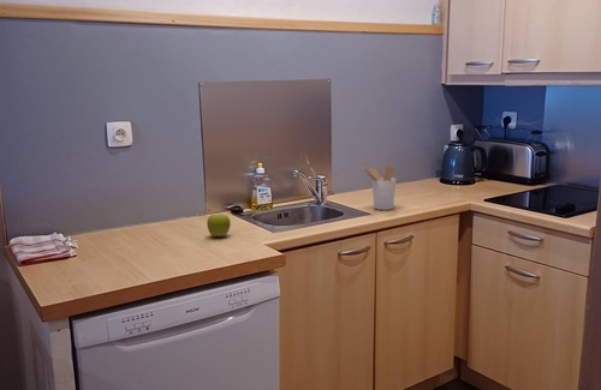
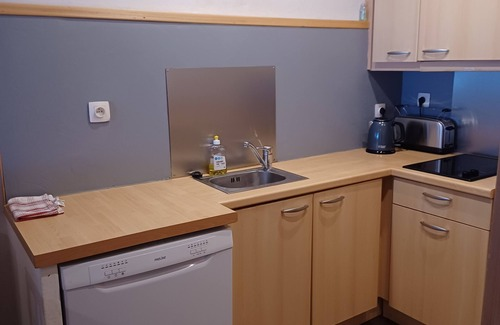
- utensil holder [361,164,397,211]
- fruit [206,212,232,238]
